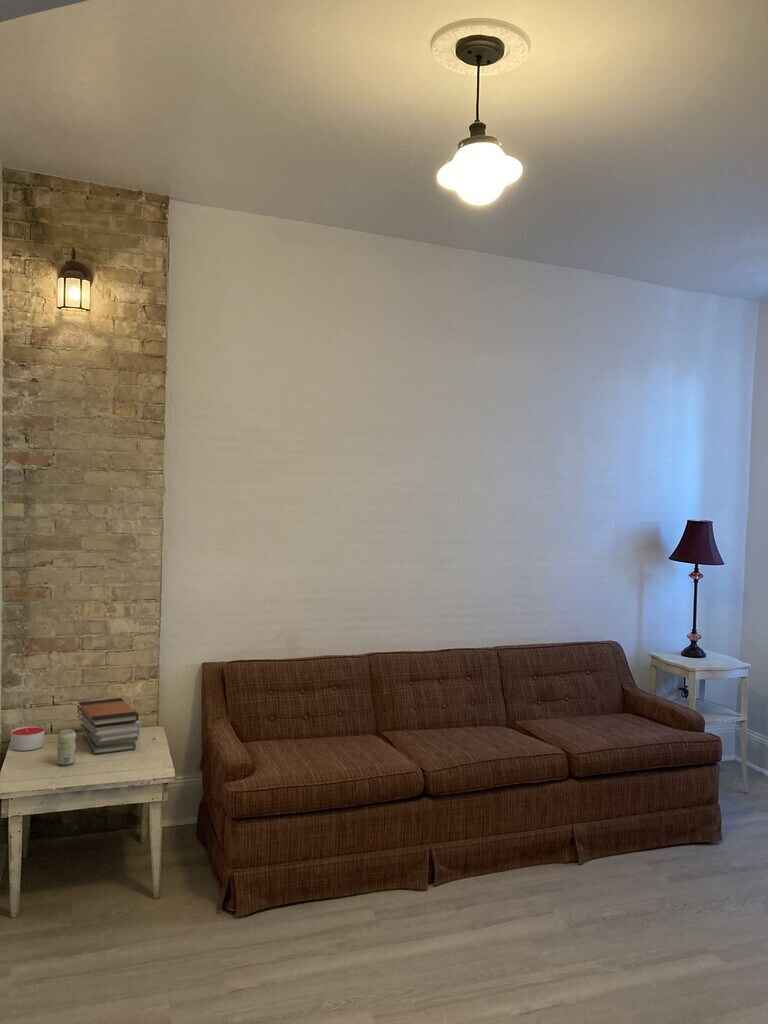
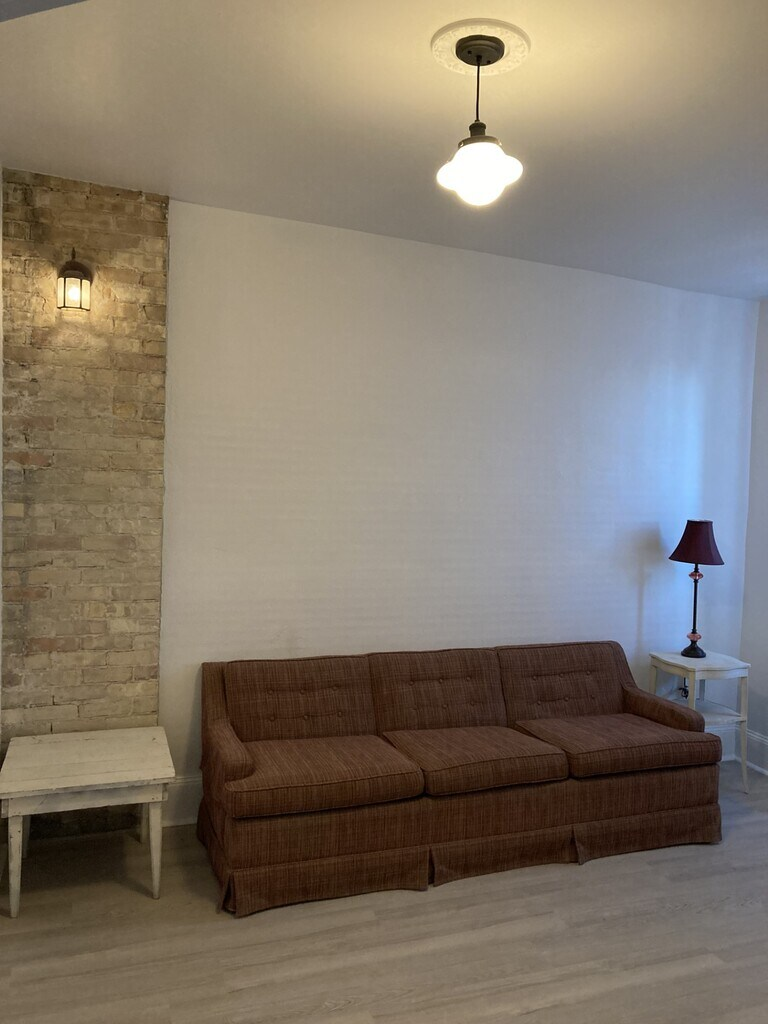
- beverage can [57,728,77,766]
- book stack [77,697,141,755]
- candle [10,725,45,752]
